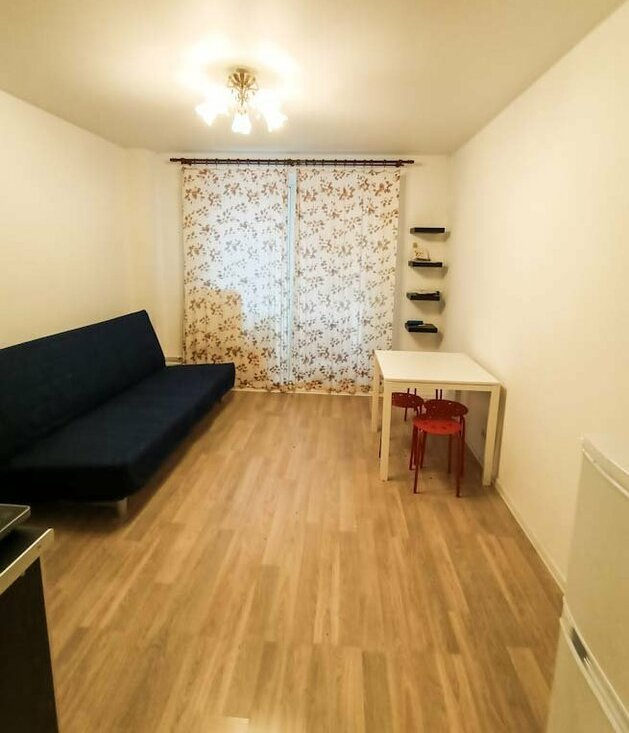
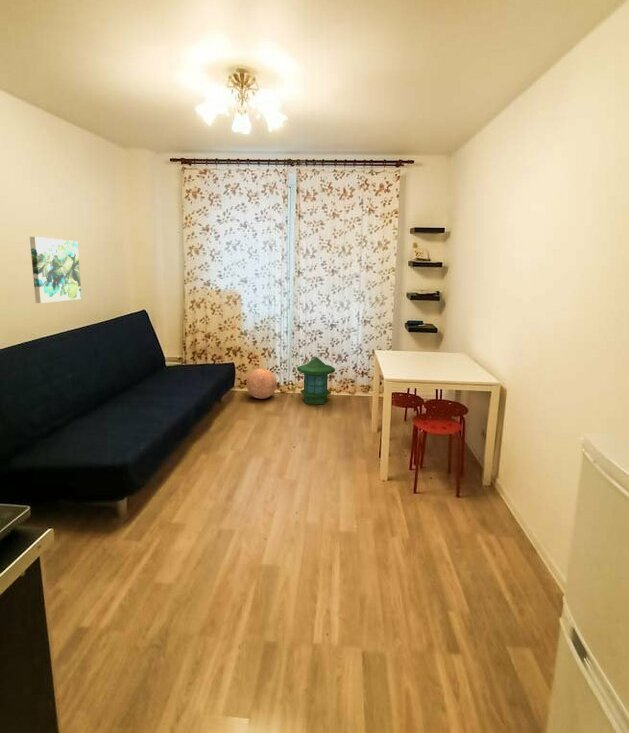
+ wall art [29,236,83,304]
+ decorative ball [245,368,278,400]
+ lantern [296,356,336,406]
